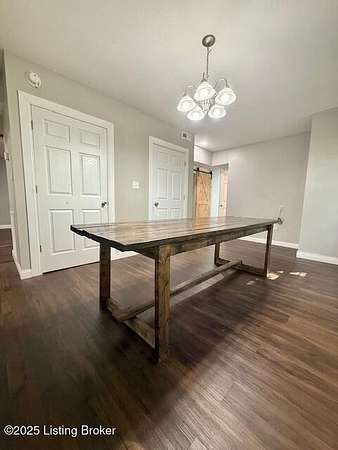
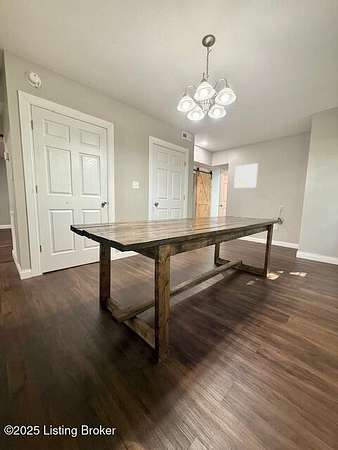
+ wall art [233,162,259,189]
